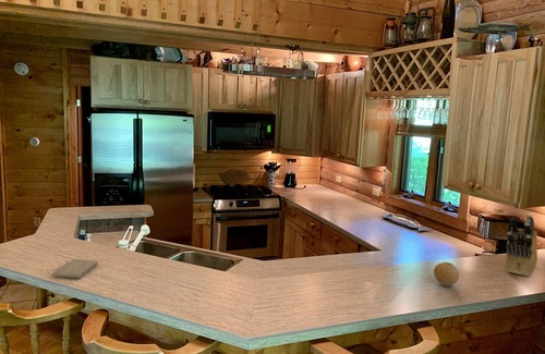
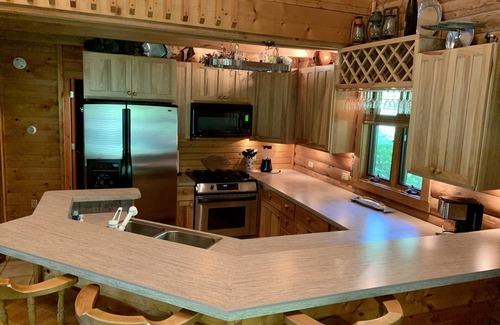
- washcloth [51,258,99,279]
- fruit [433,261,460,288]
- knife block [504,213,538,278]
